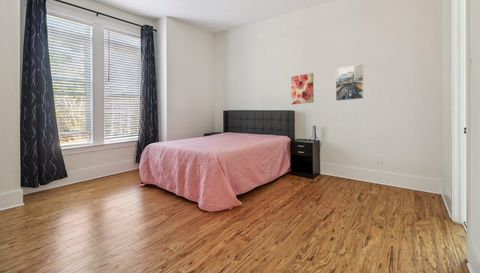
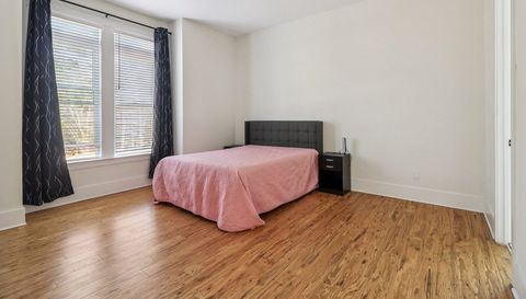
- wall art [290,72,314,105]
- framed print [335,63,365,102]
